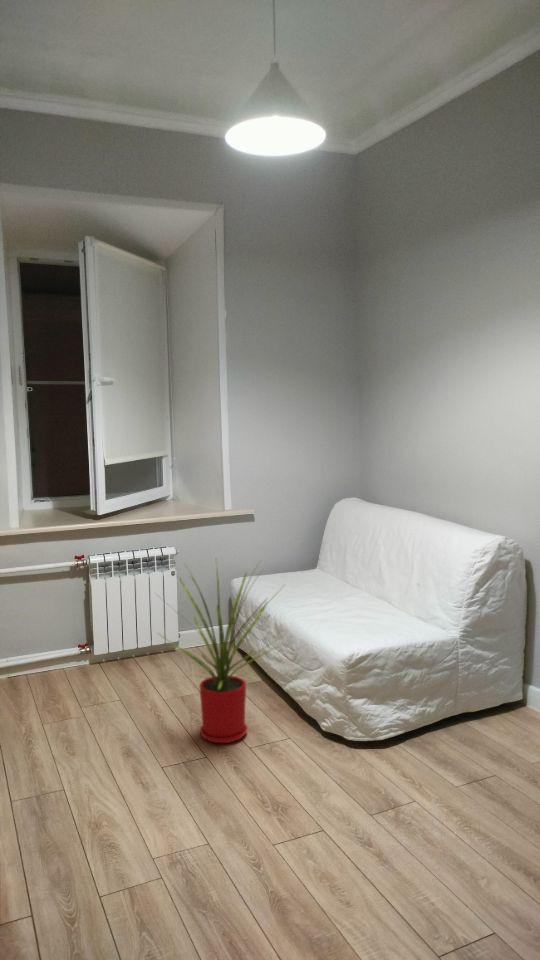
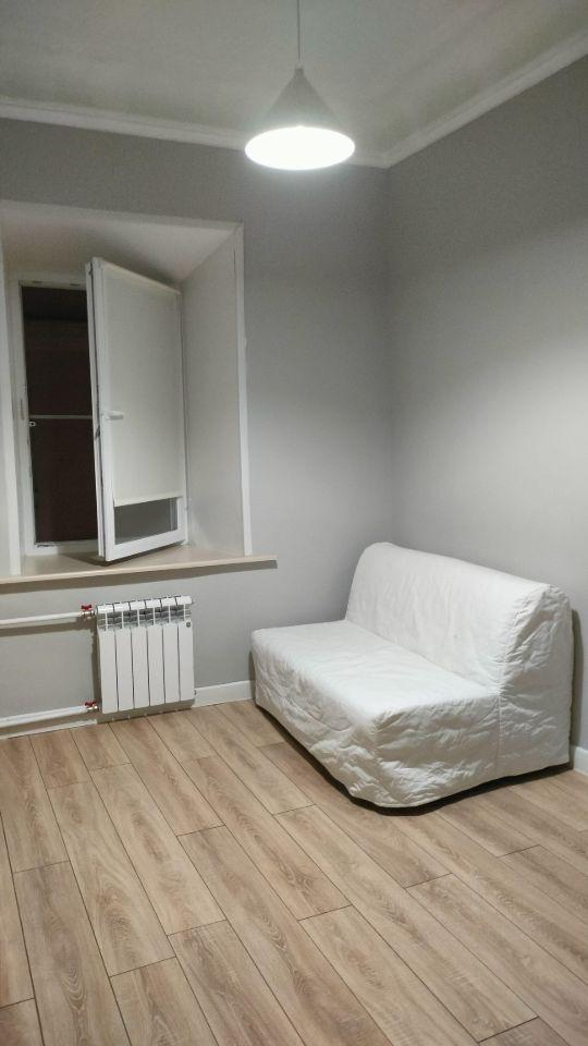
- house plant [153,559,286,744]
